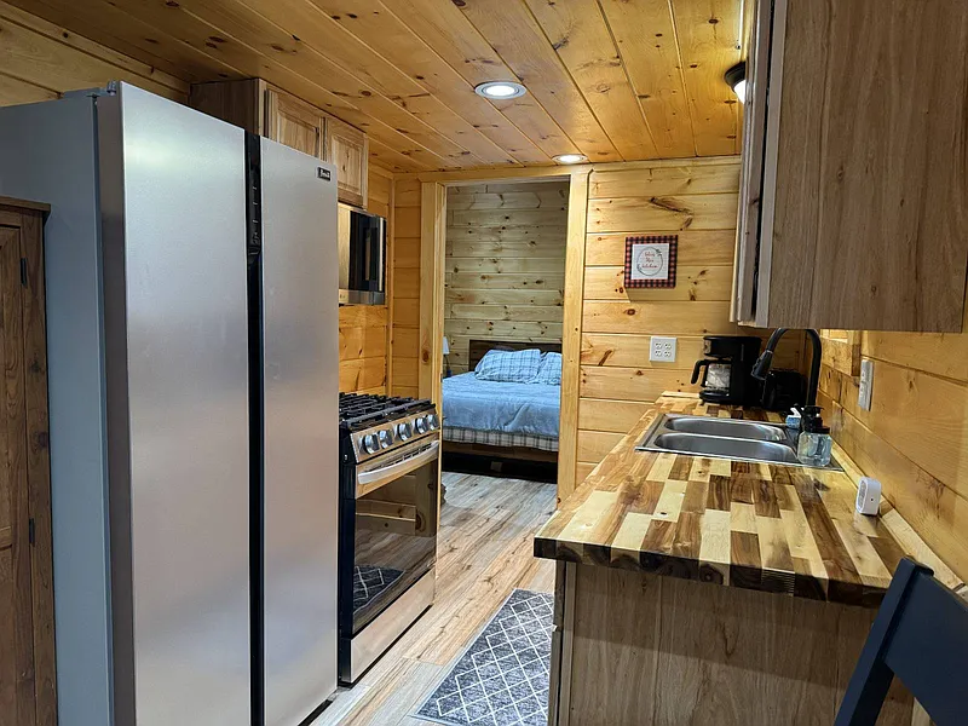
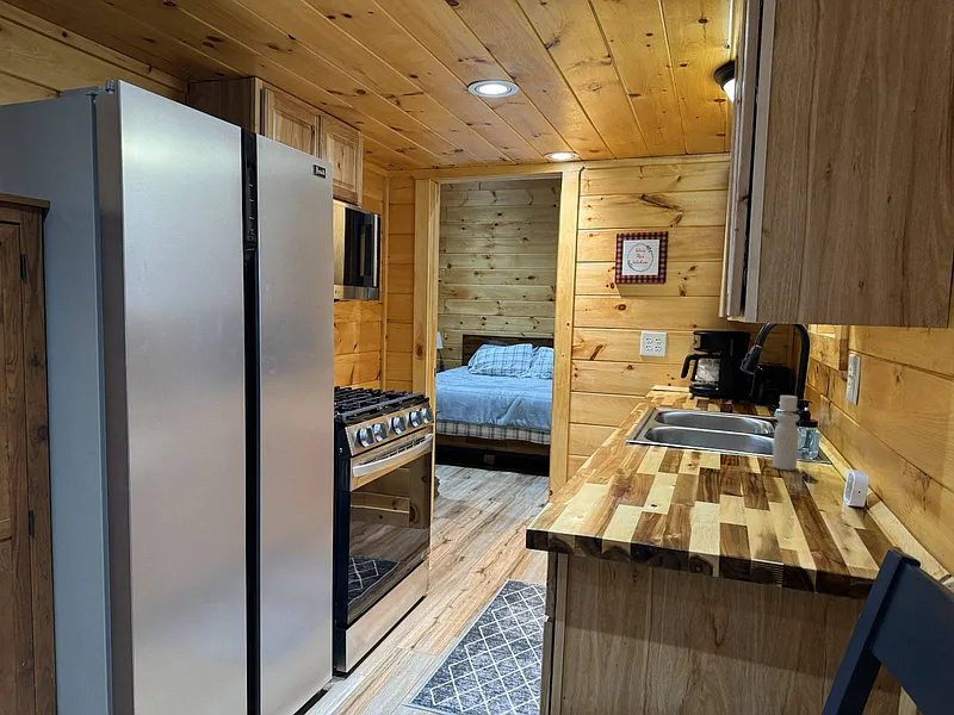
+ spray bottle [772,394,800,471]
